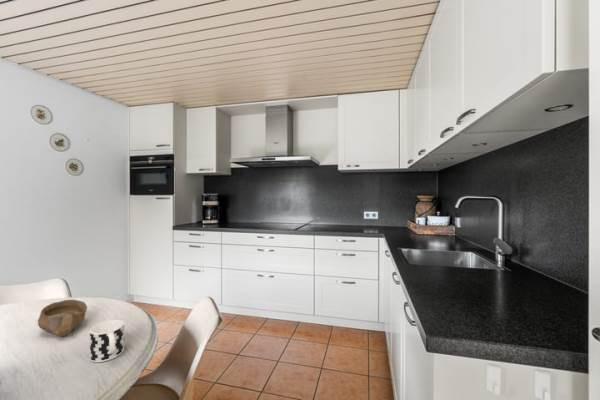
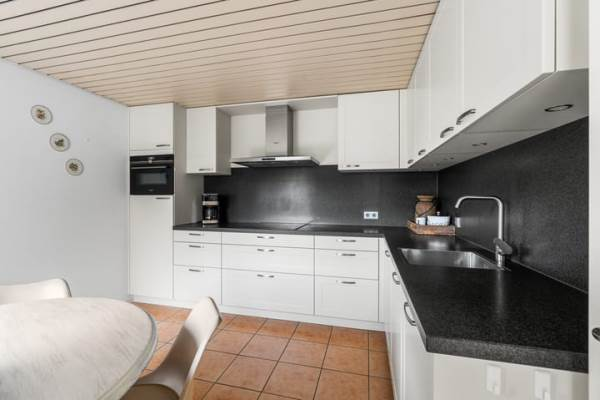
- bowl [37,299,88,337]
- cup [89,319,125,363]
